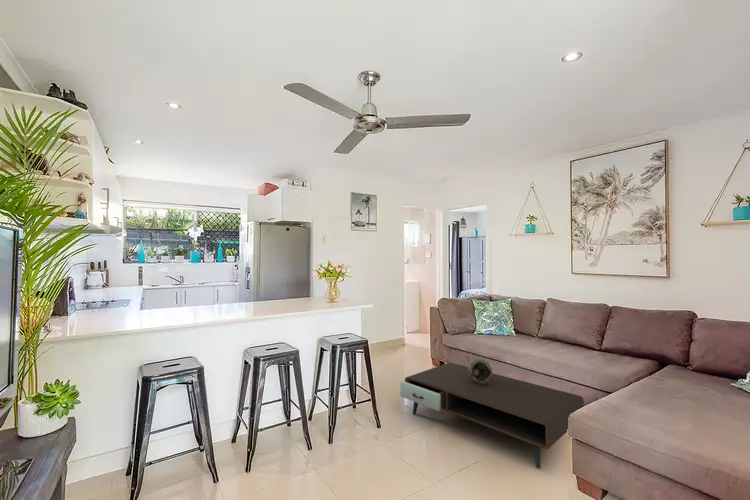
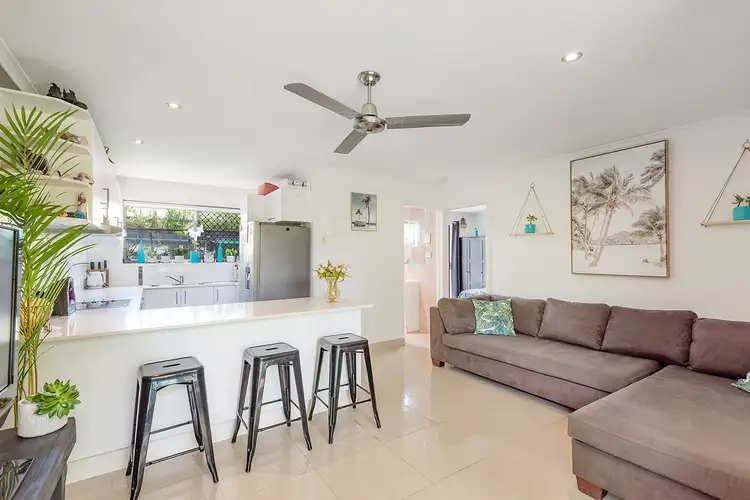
- coffee table [399,362,585,469]
- decorative bowl [468,358,494,385]
